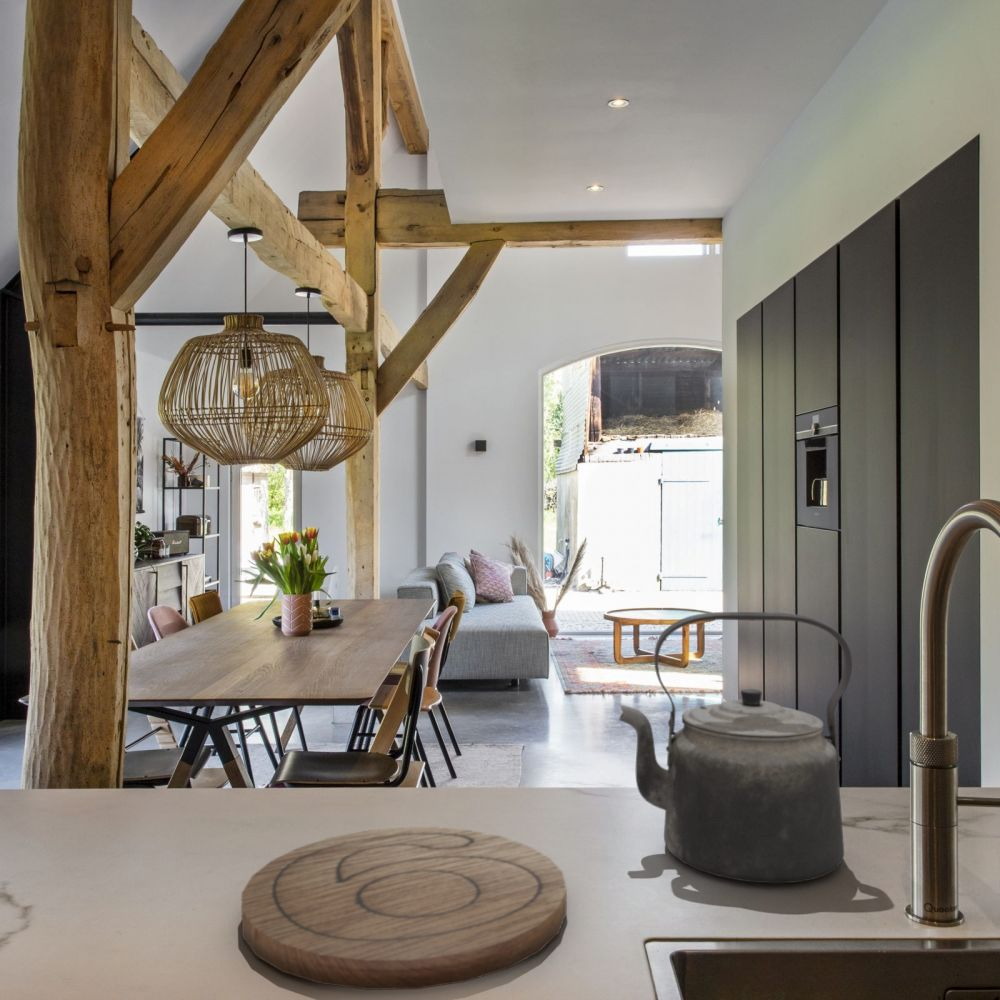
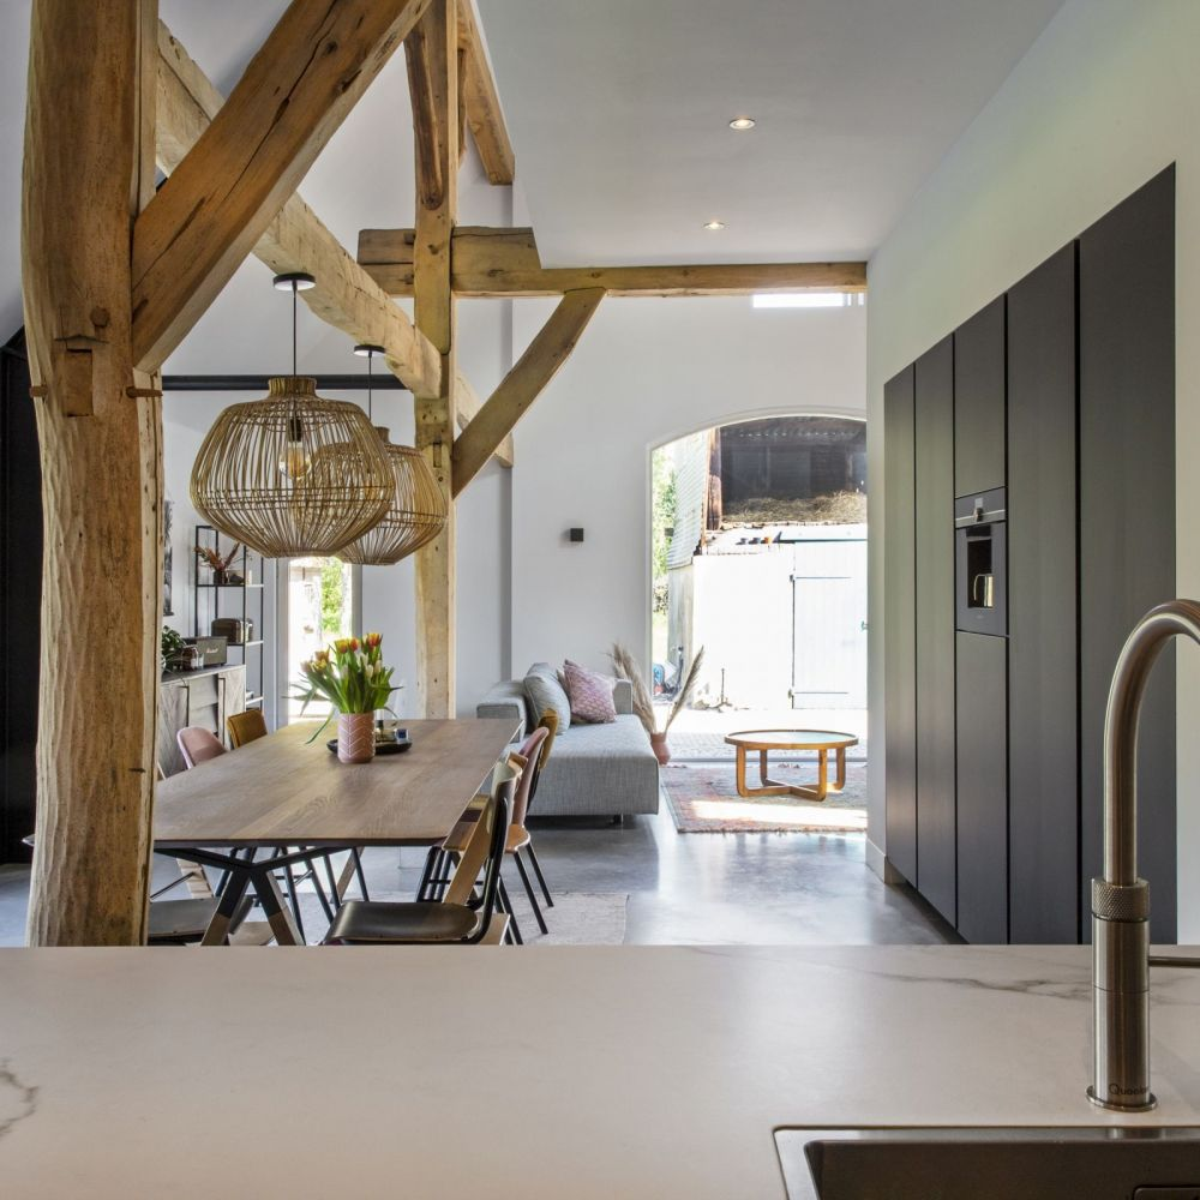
- cutting board [241,826,568,991]
- kettle [618,611,853,884]
